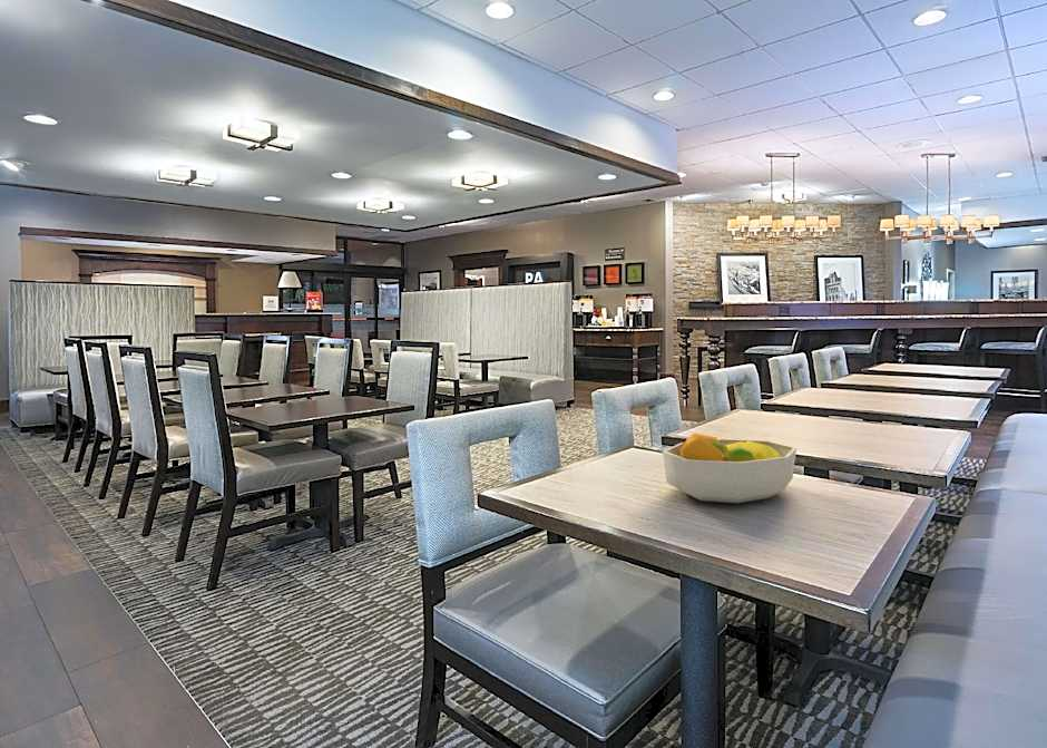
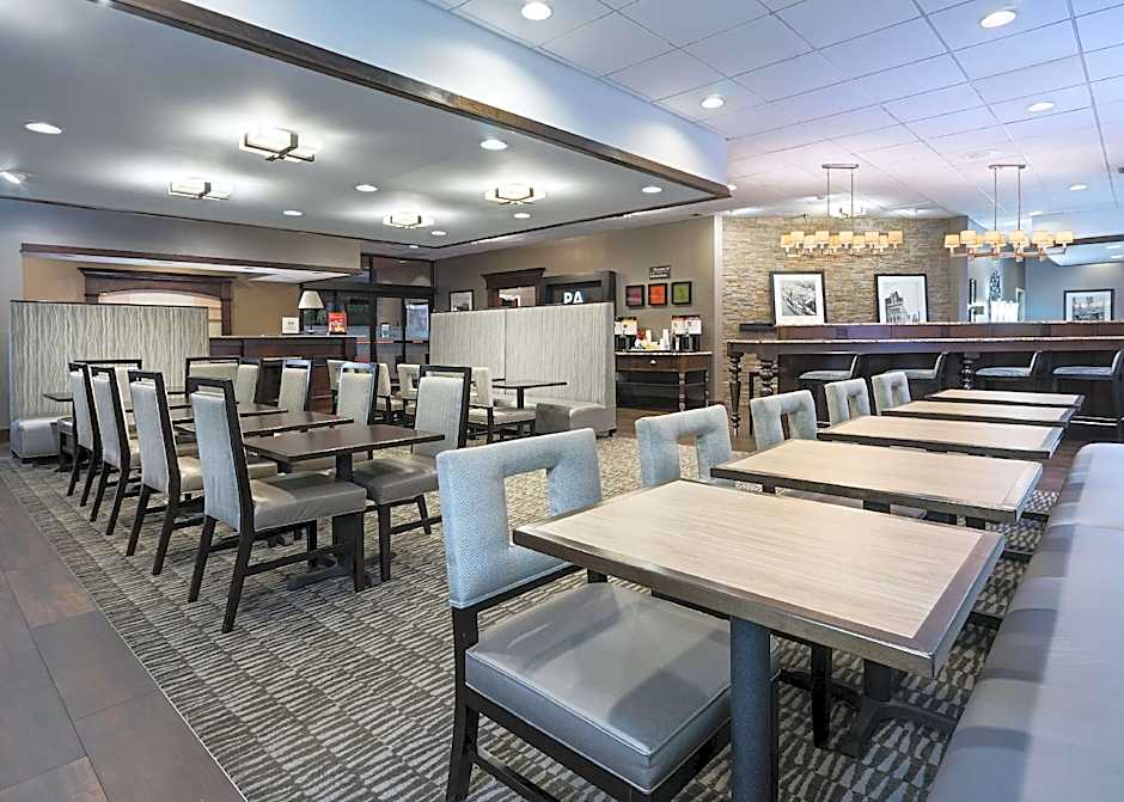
- fruit bowl [662,433,798,504]
